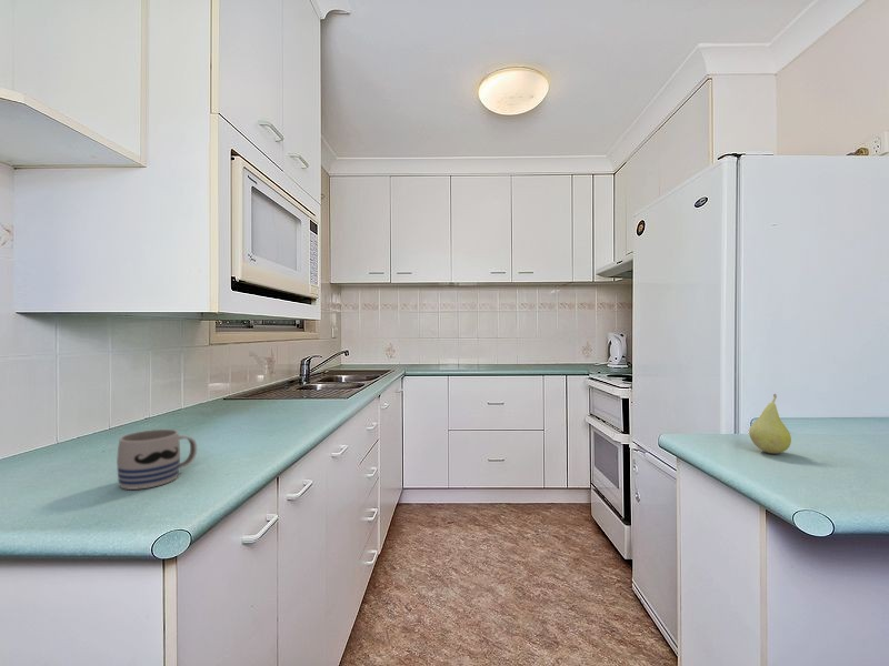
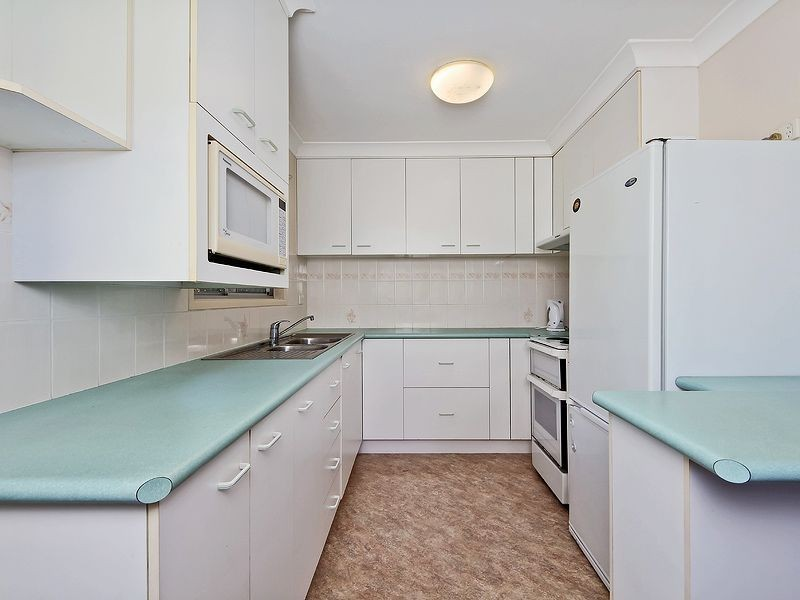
- mug [116,428,198,491]
- fruit [748,393,792,455]
